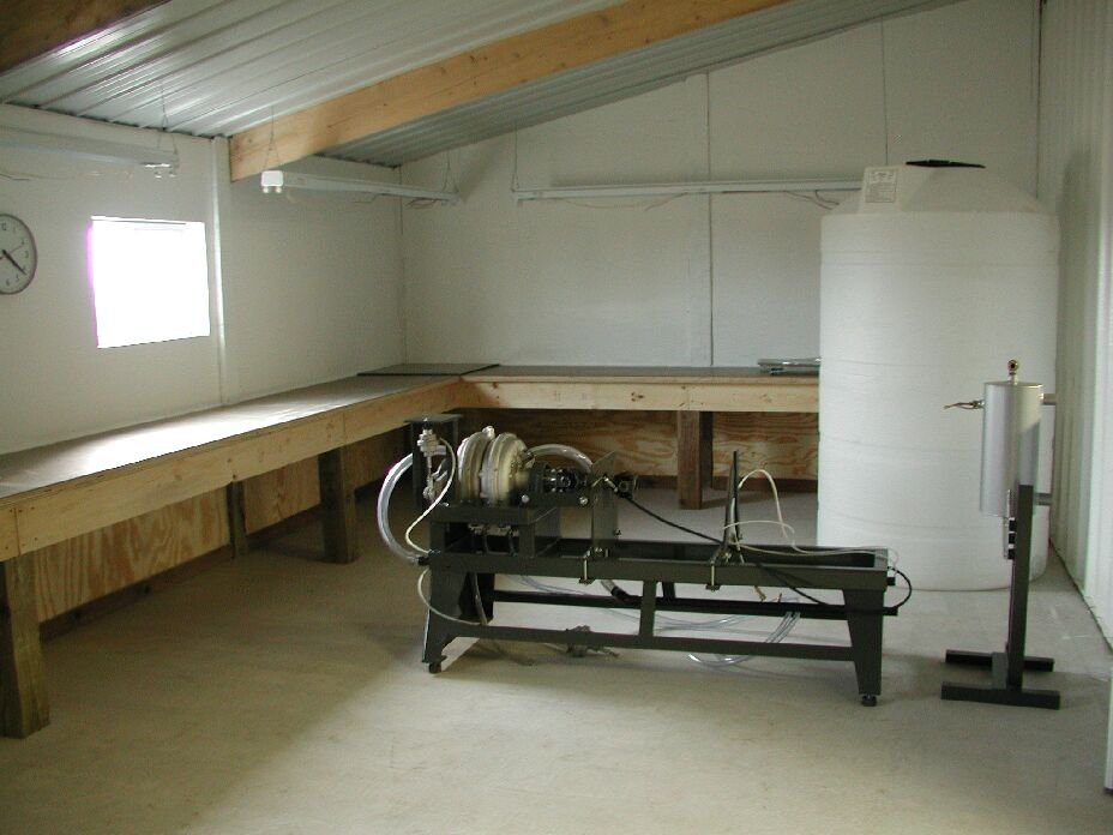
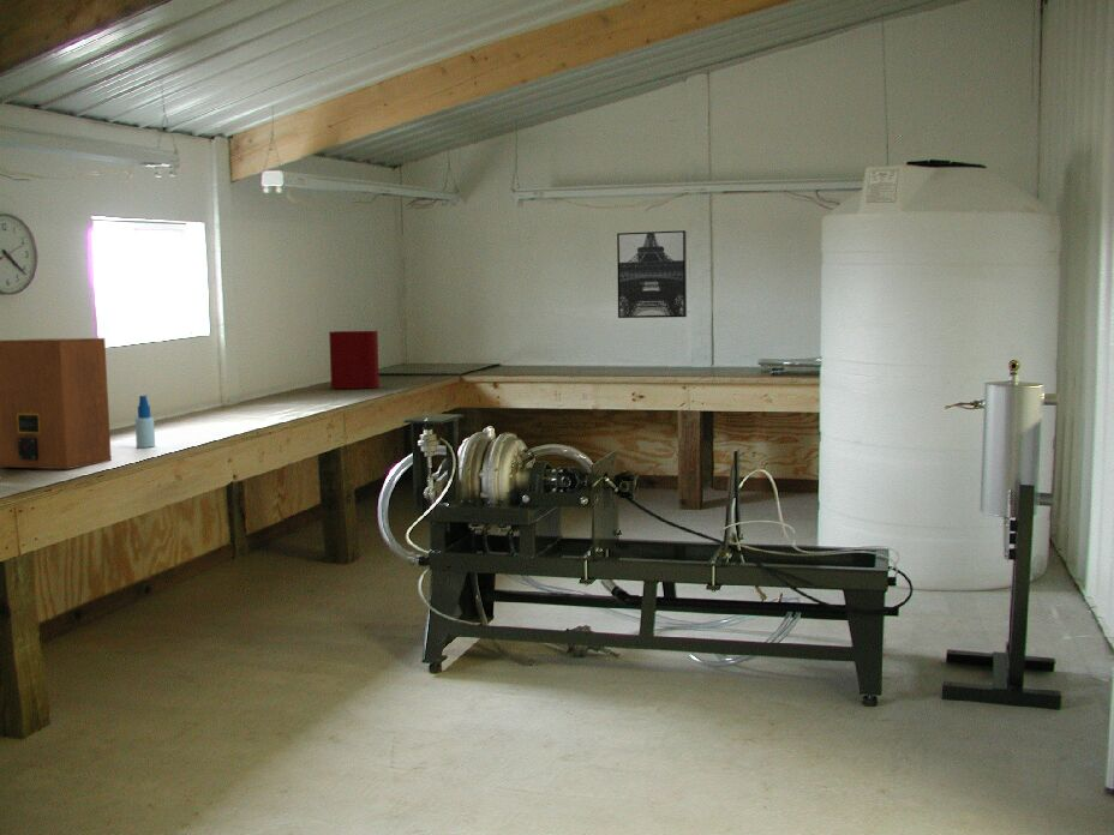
+ speaker [0,337,113,470]
+ wall art [616,229,688,319]
+ binder [328,330,381,390]
+ spray bottle [134,395,156,449]
